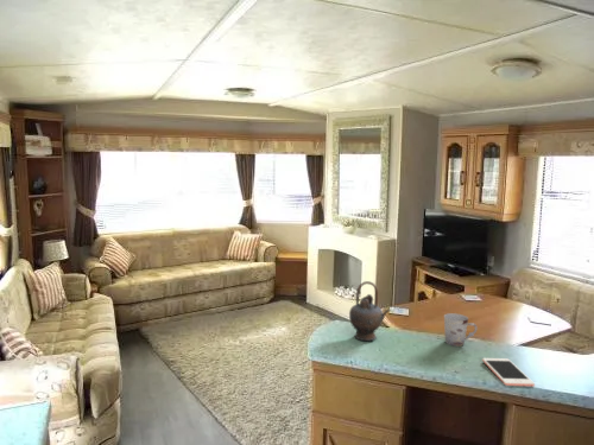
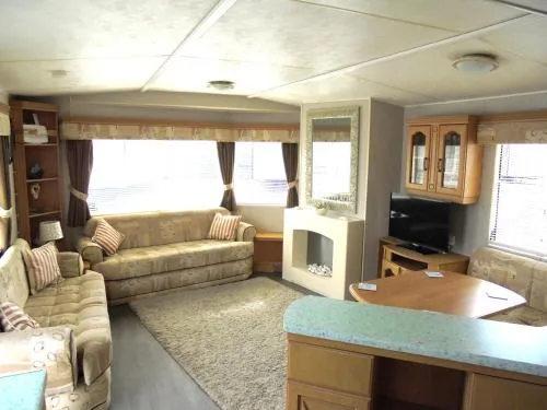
- teapot [348,280,392,342]
- cell phone [481,357,536,387]
- cup [443,312,479,348]
